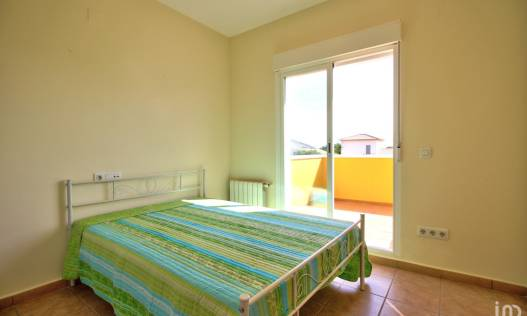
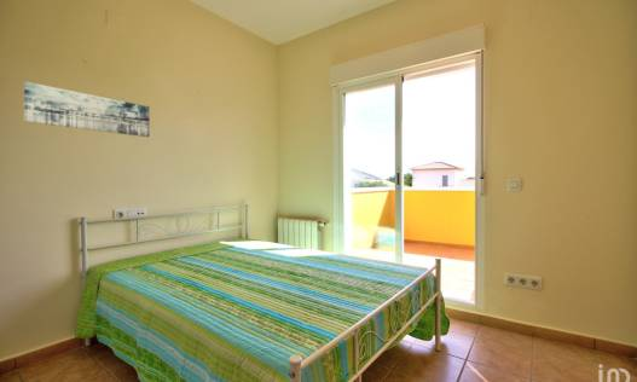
+ wall art [23,81,151,138]
